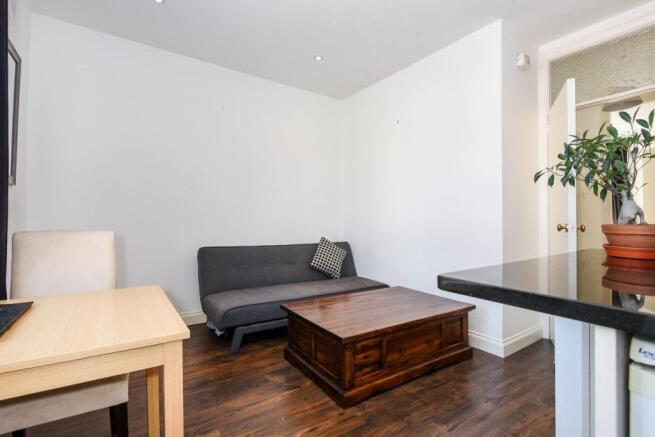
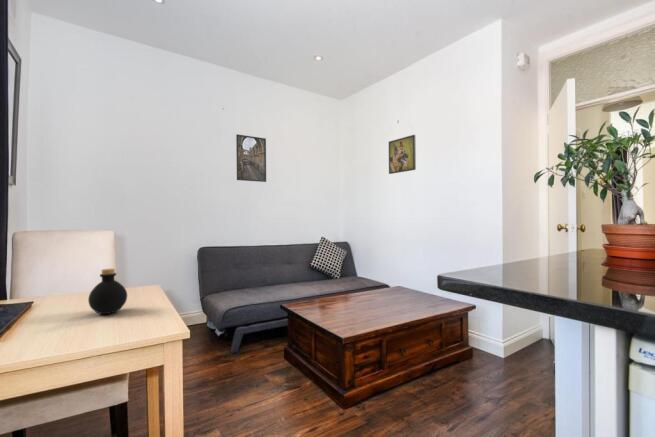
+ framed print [235,133,267,183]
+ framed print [388,134,417,175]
+ bottle [87,268,128,315]
